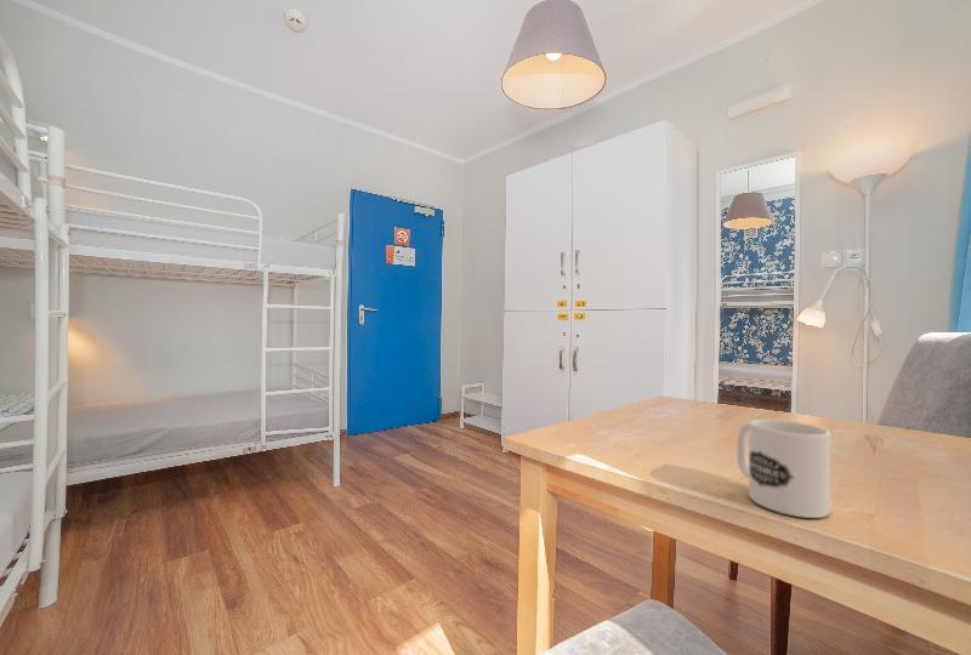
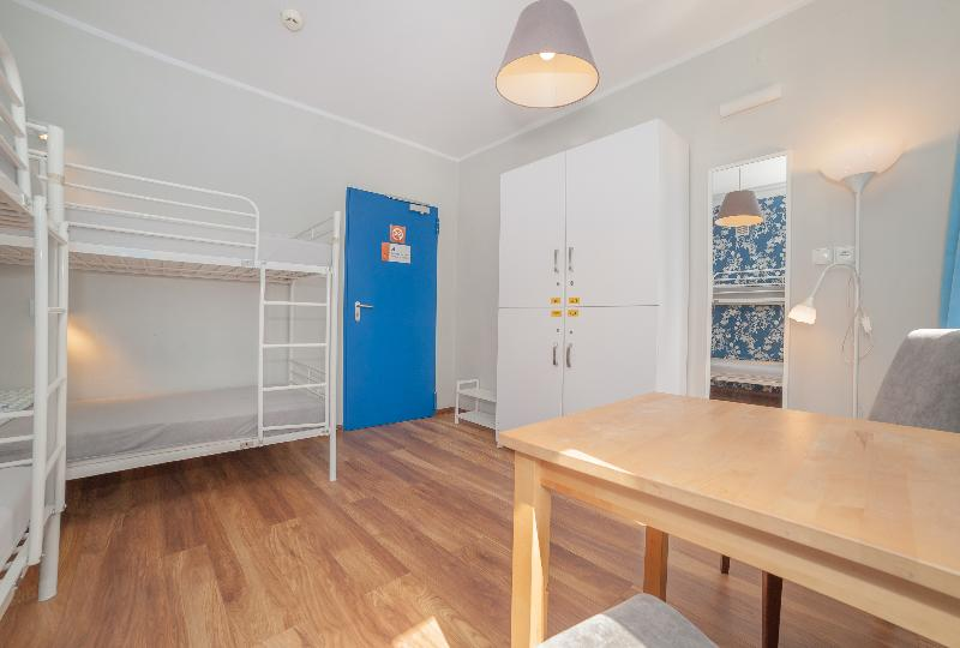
- mug [736,418,831,519]
